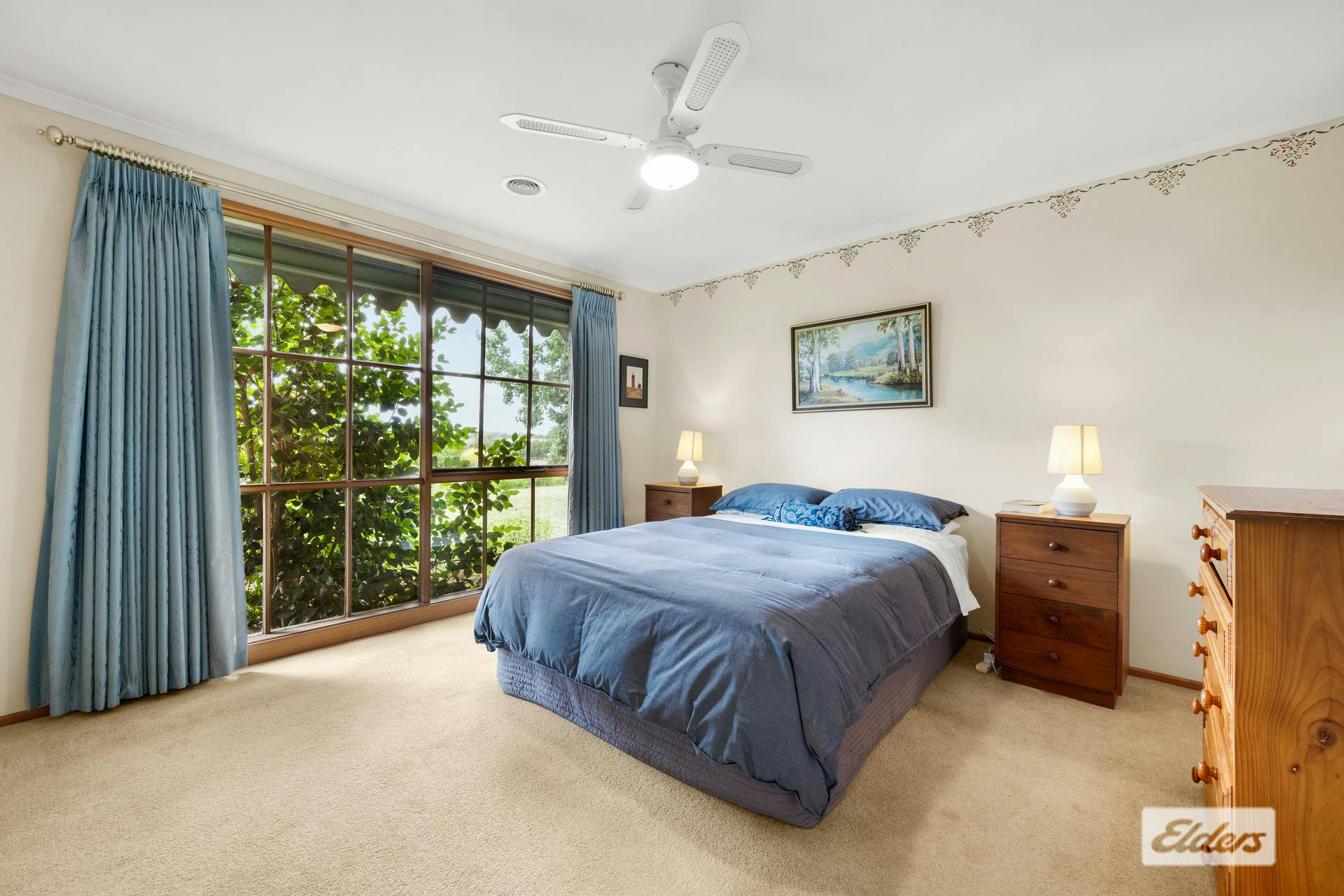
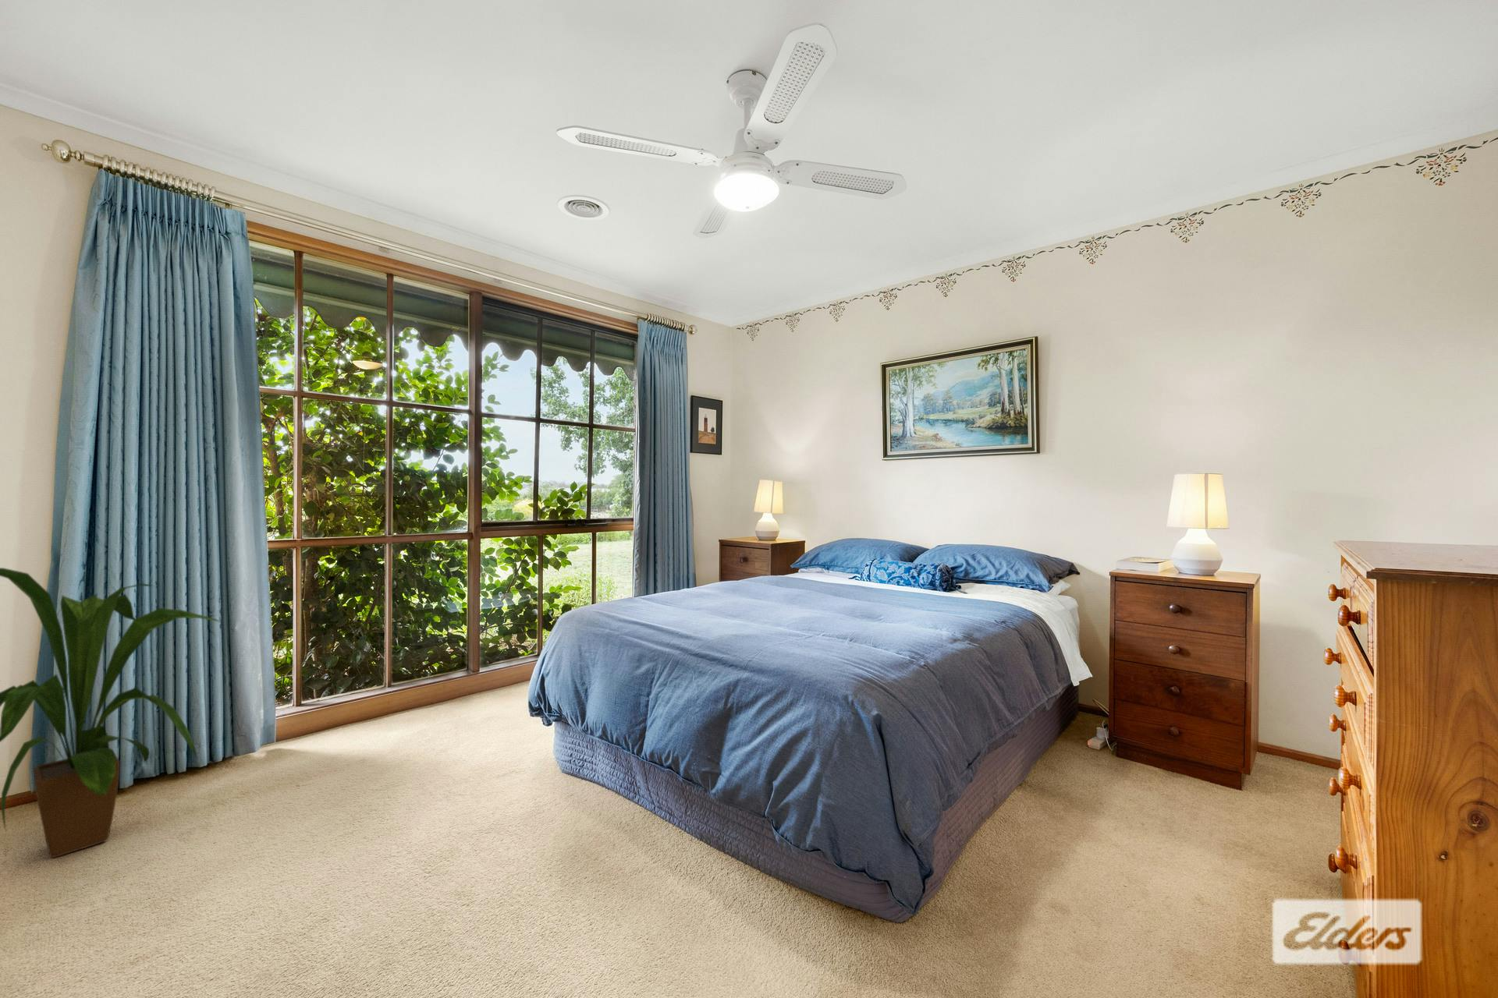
+ house plant [0,567,223,859]
